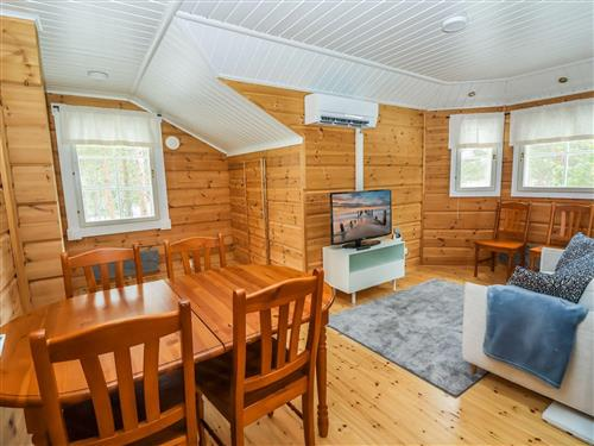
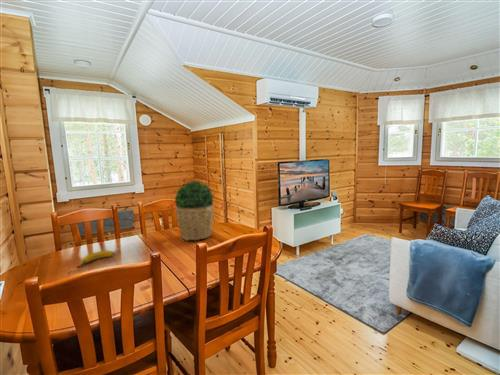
+ banana [75,250,116,269]
+ potted plant [174,180,215,242]
